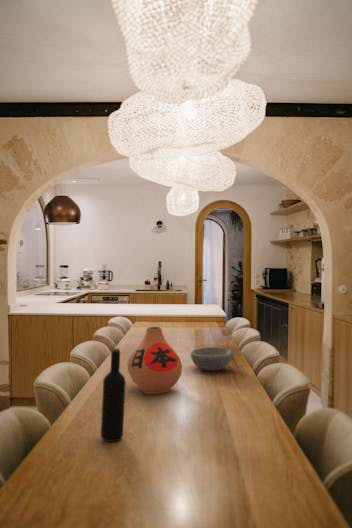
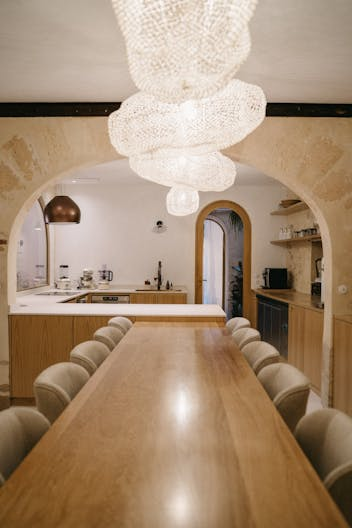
- vase [126,326,183,395]
- bowl [190,346,234,371]
- wine bottle [100,347,127,443]
